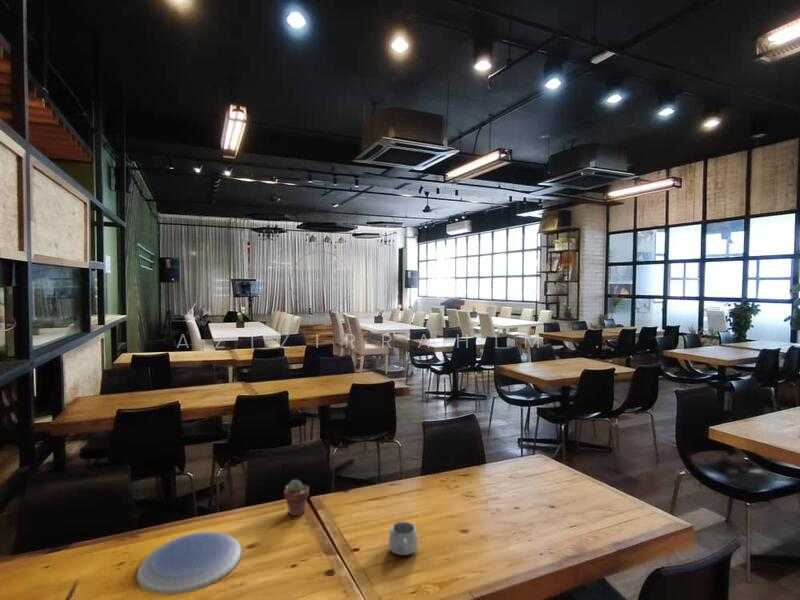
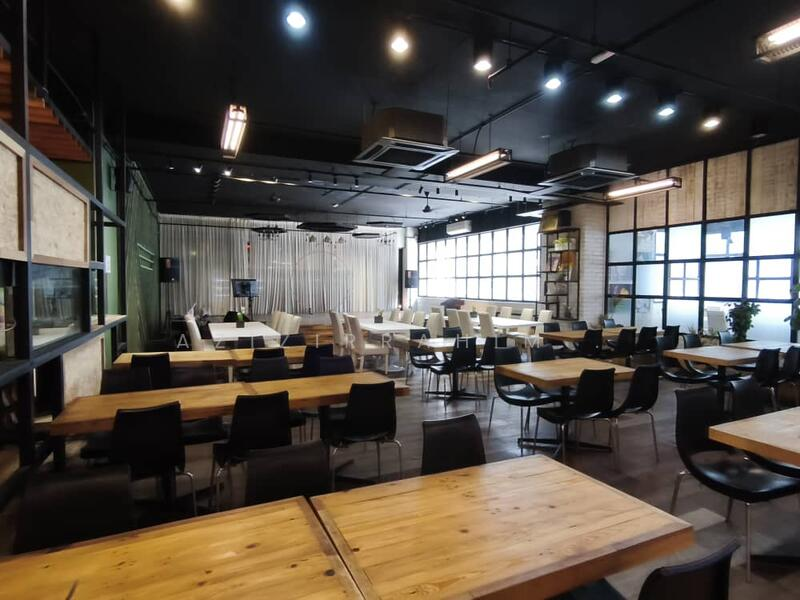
- potted succulent [283,478,310,518]
- mug [387,521,419,556]
- plate [135,531,243,595]
